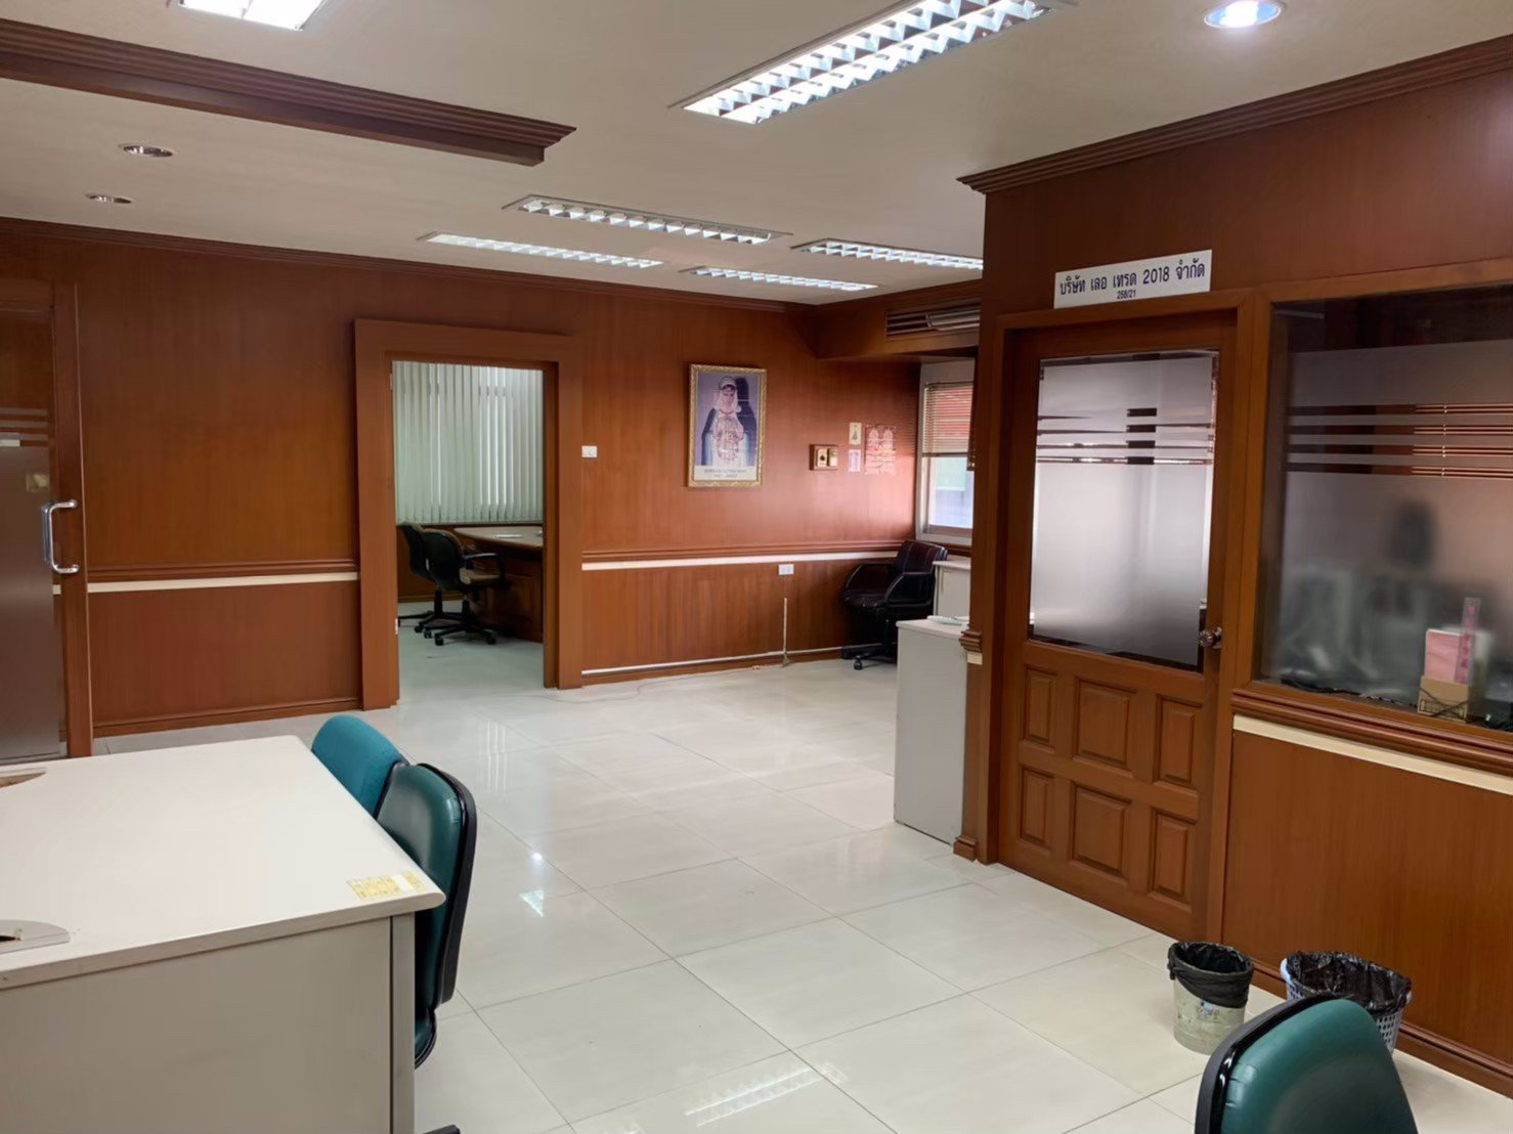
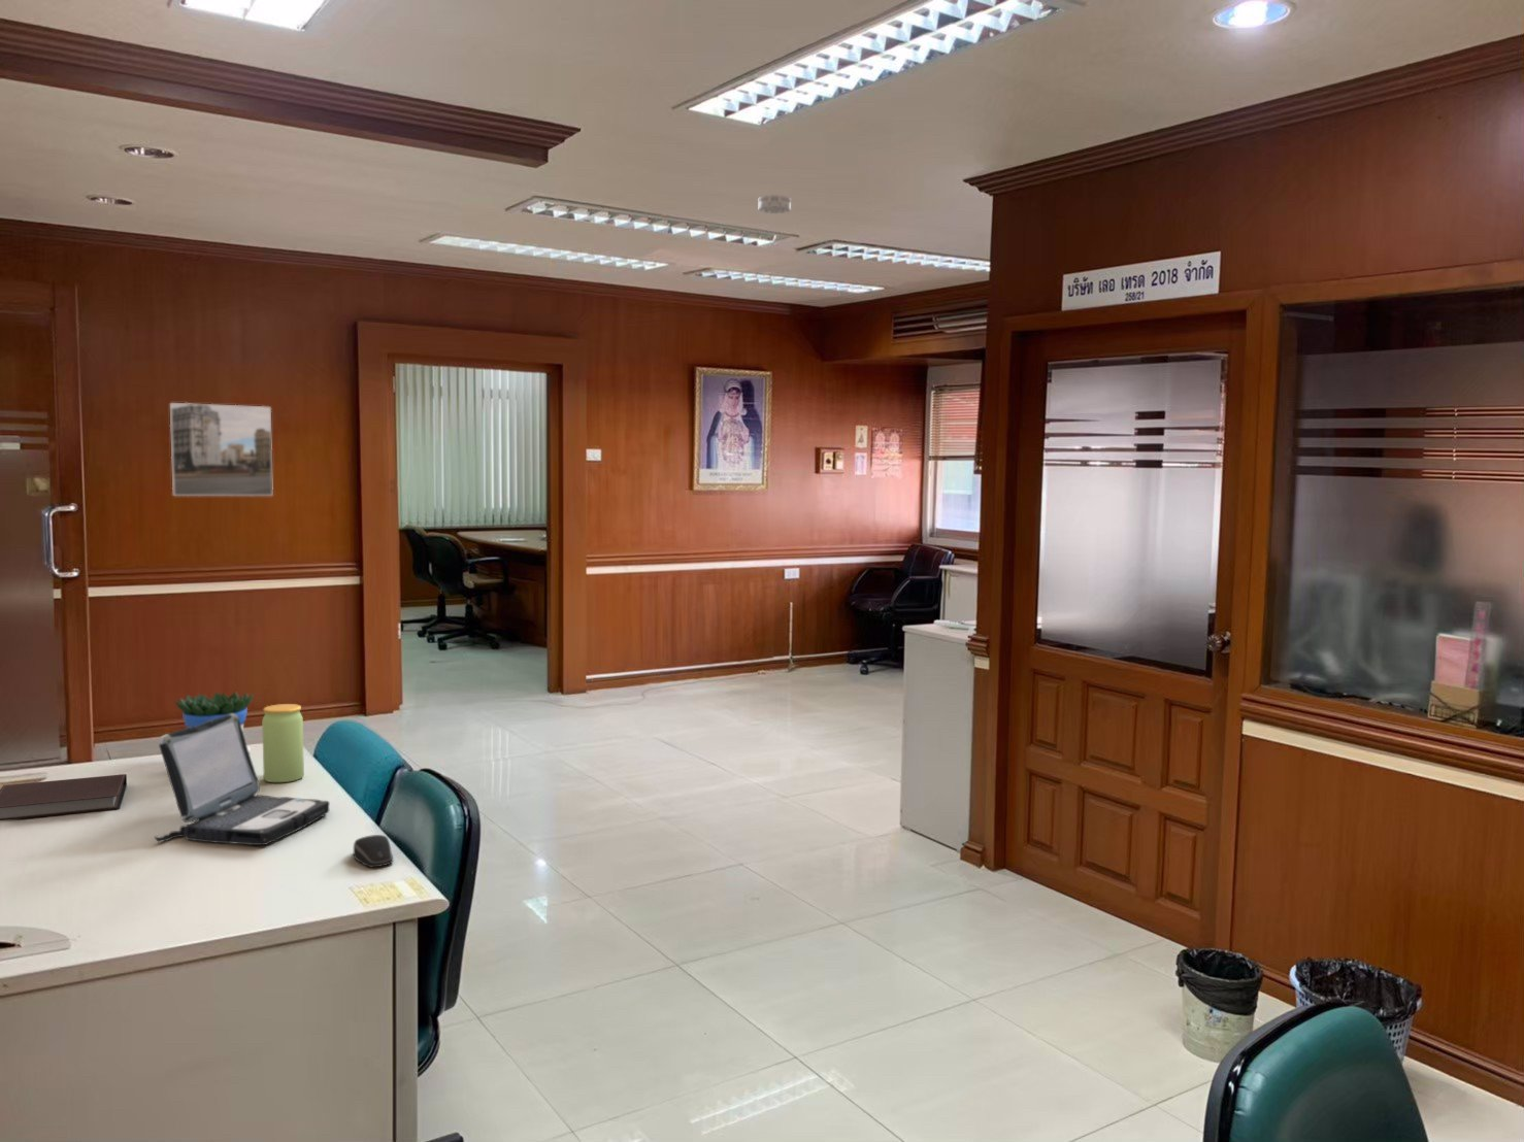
+ notebook [0,773,128,822]
+ flowerpot [174,691,254,756]
+ jar [260,703,305,783]
+ laptop [154,714,331,846]
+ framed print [169,402,275,497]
+ computer mouse [353,834,394,867]
+ smoke detector [758,194,792,215]
